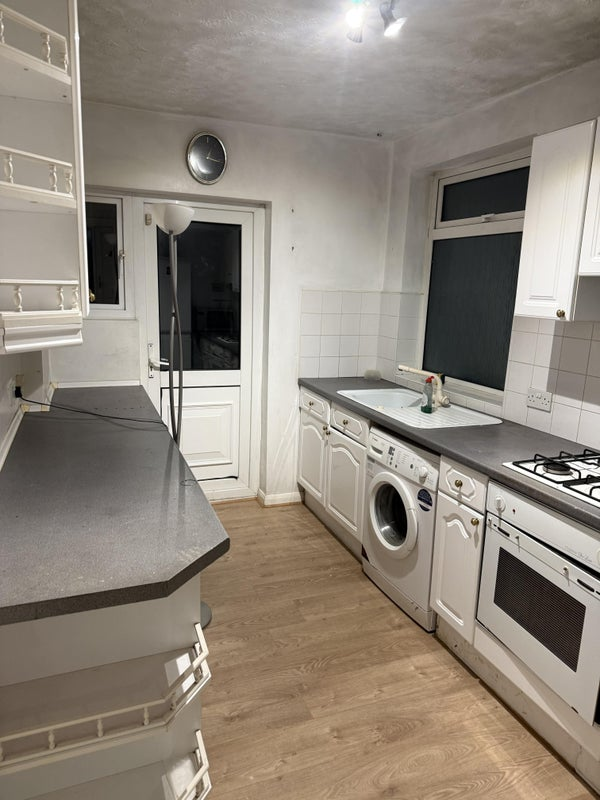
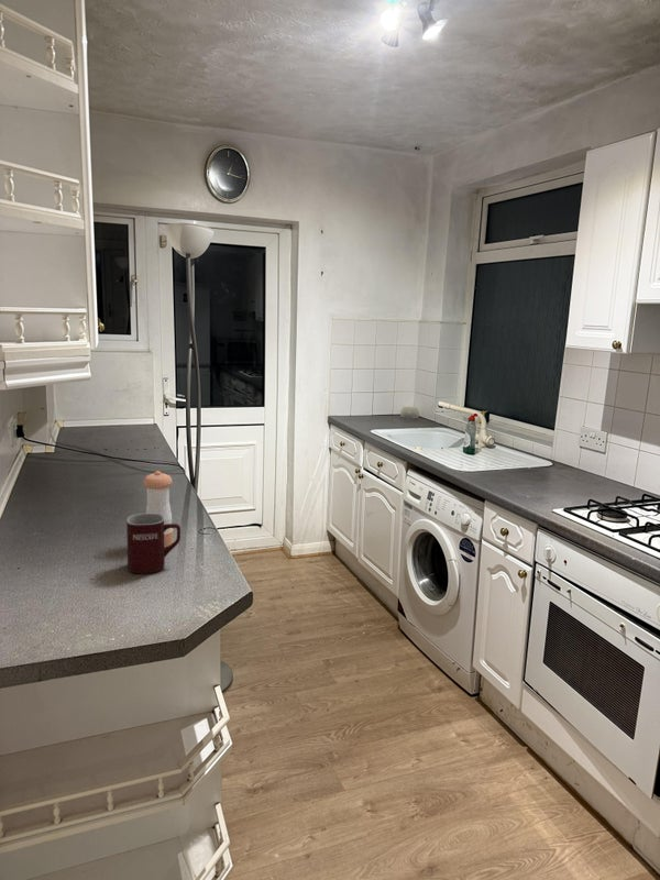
+ pepper shaker [143,470,175,548]
+ mug [125,513,182,574]
